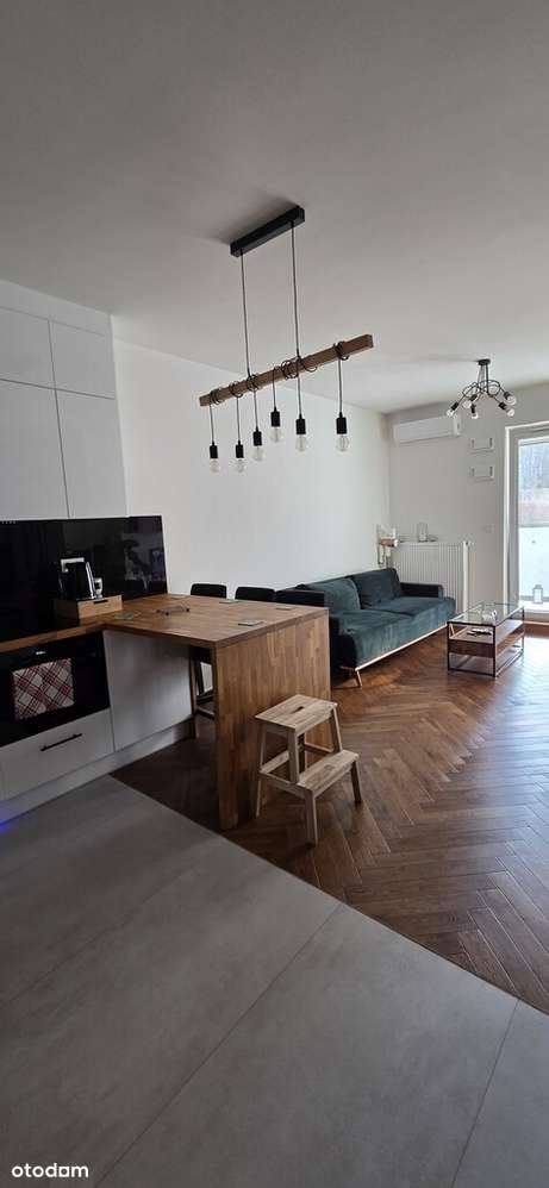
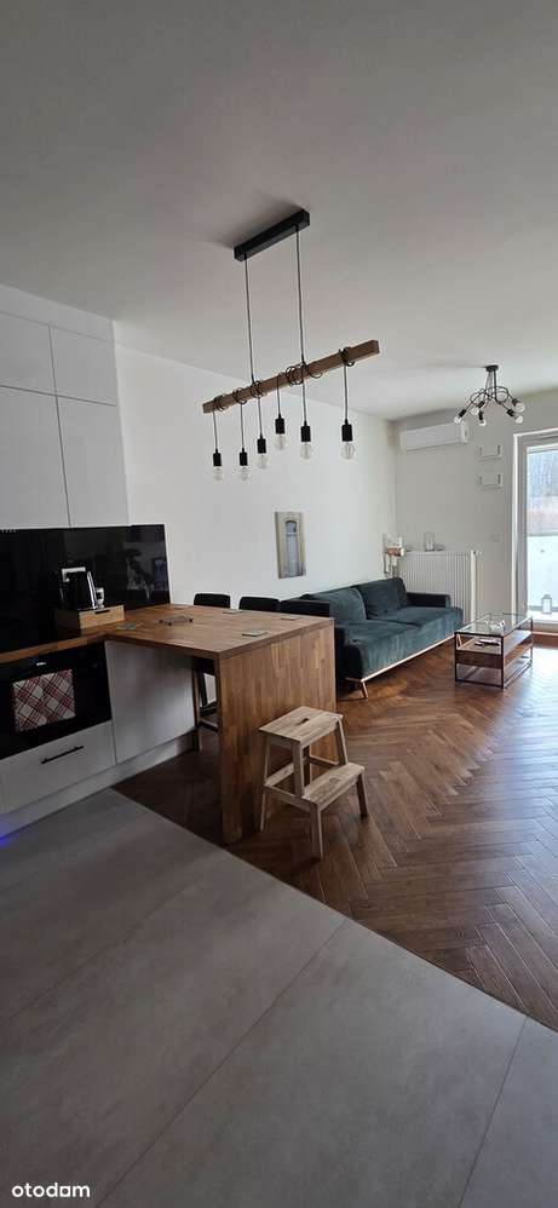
+ wall art [274,511,307,580]
